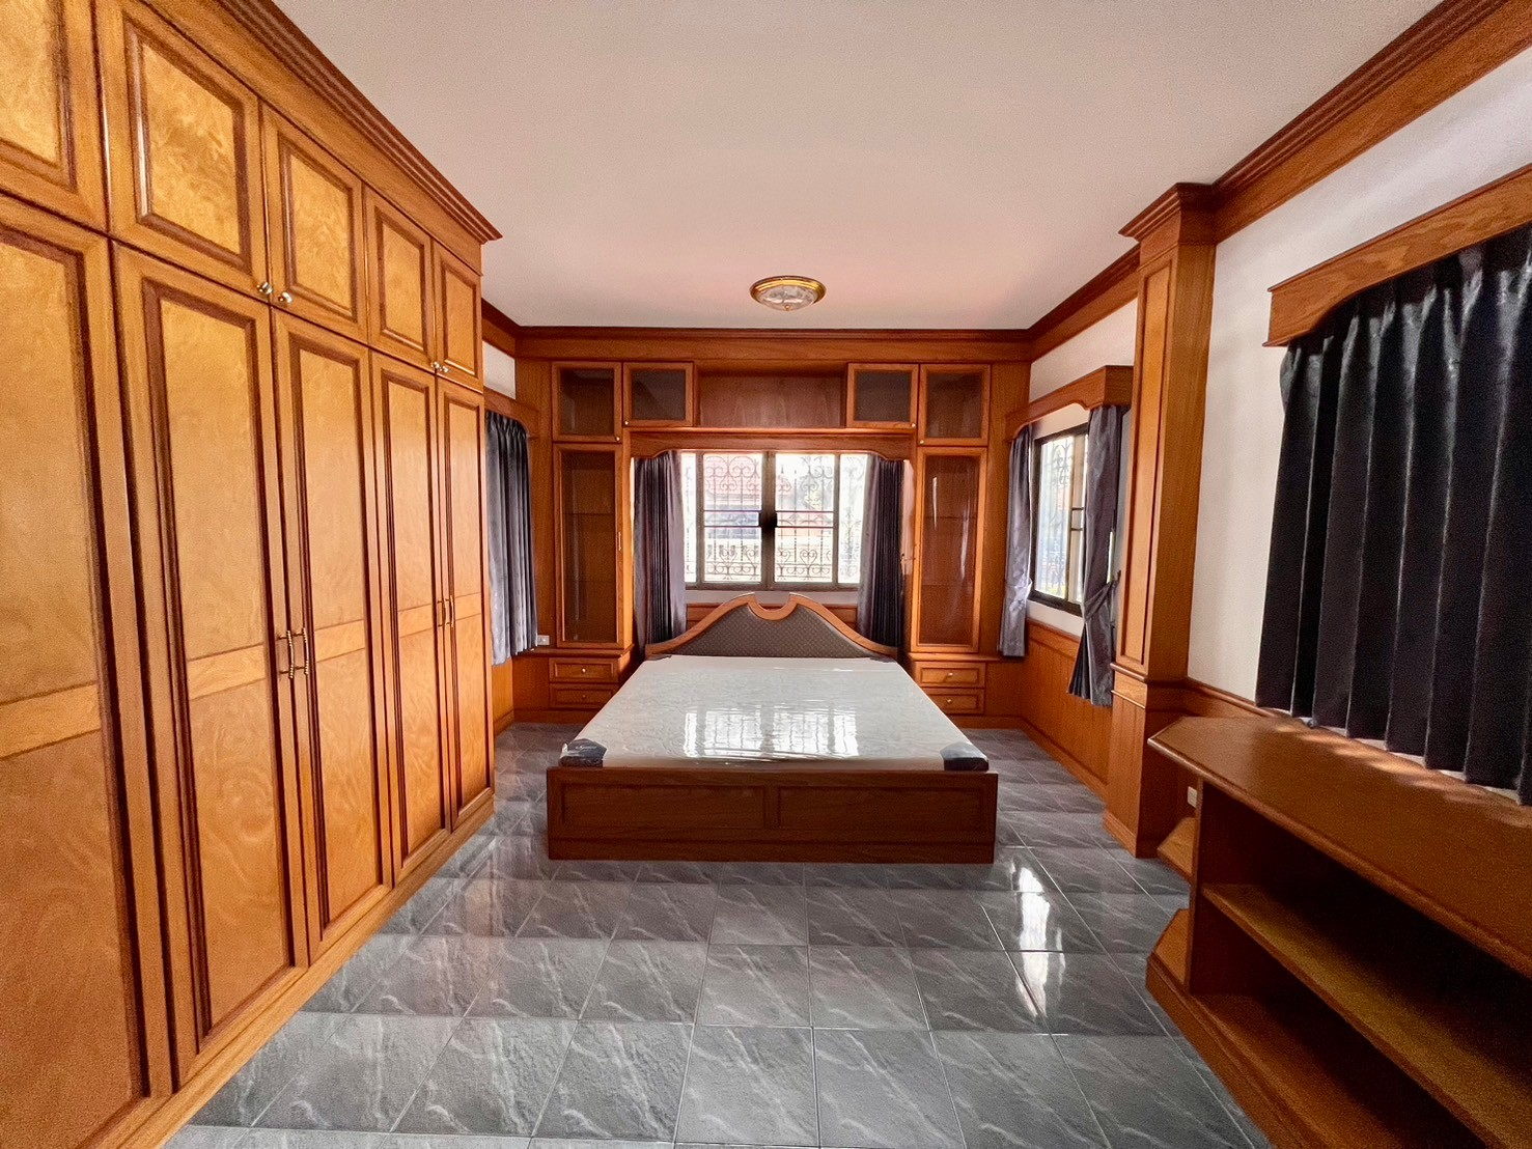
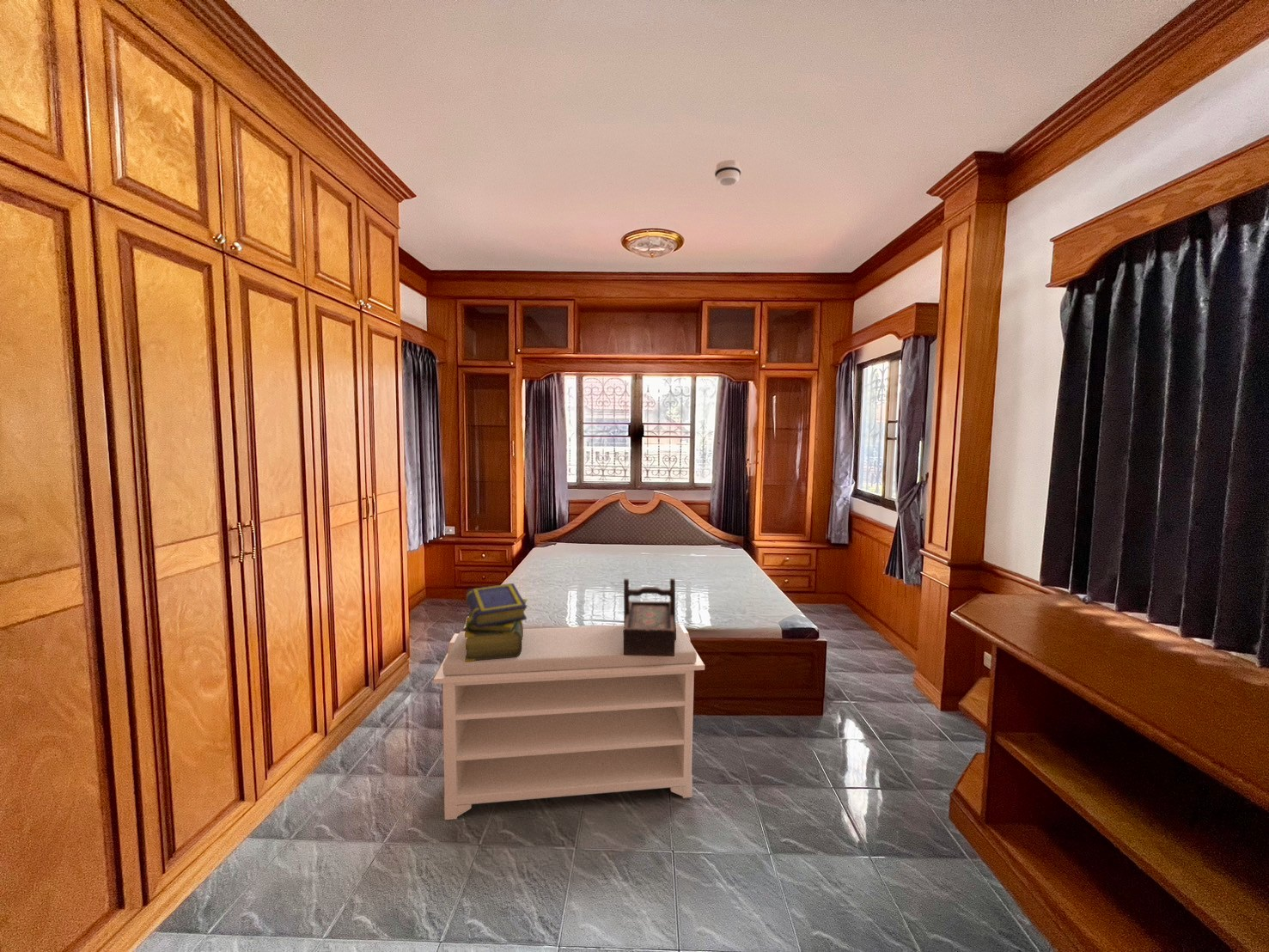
+ smoke detector [714,159,742,187]
+ bench [433,622,705,821]
+ decorative box [623,577,677,656]
+ stack of books [465,583,528,662]
